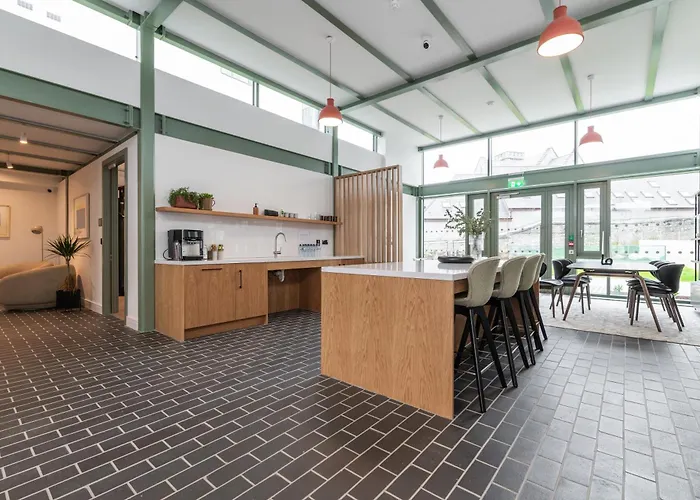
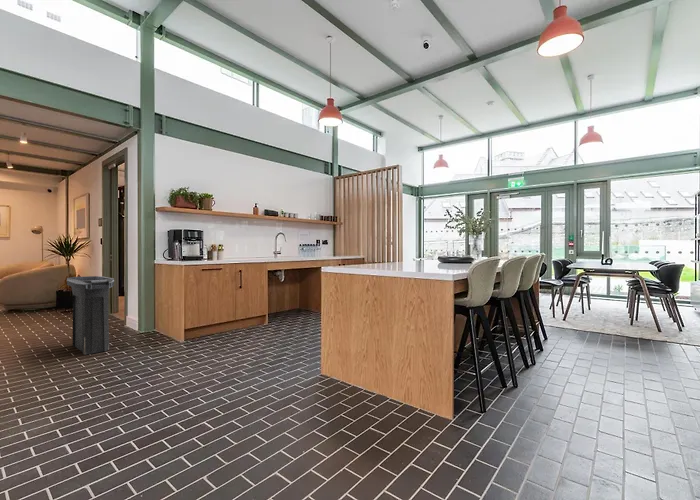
+ trash can [66,275,115,355]
